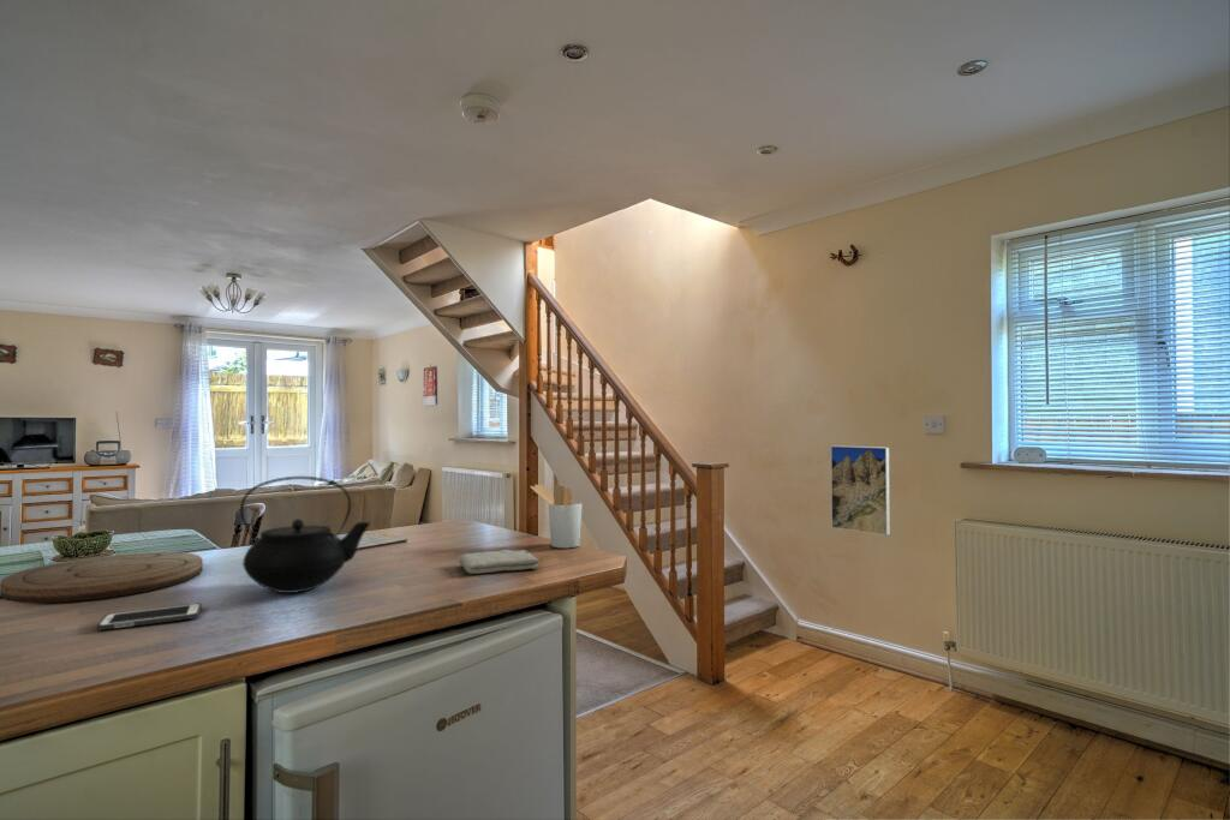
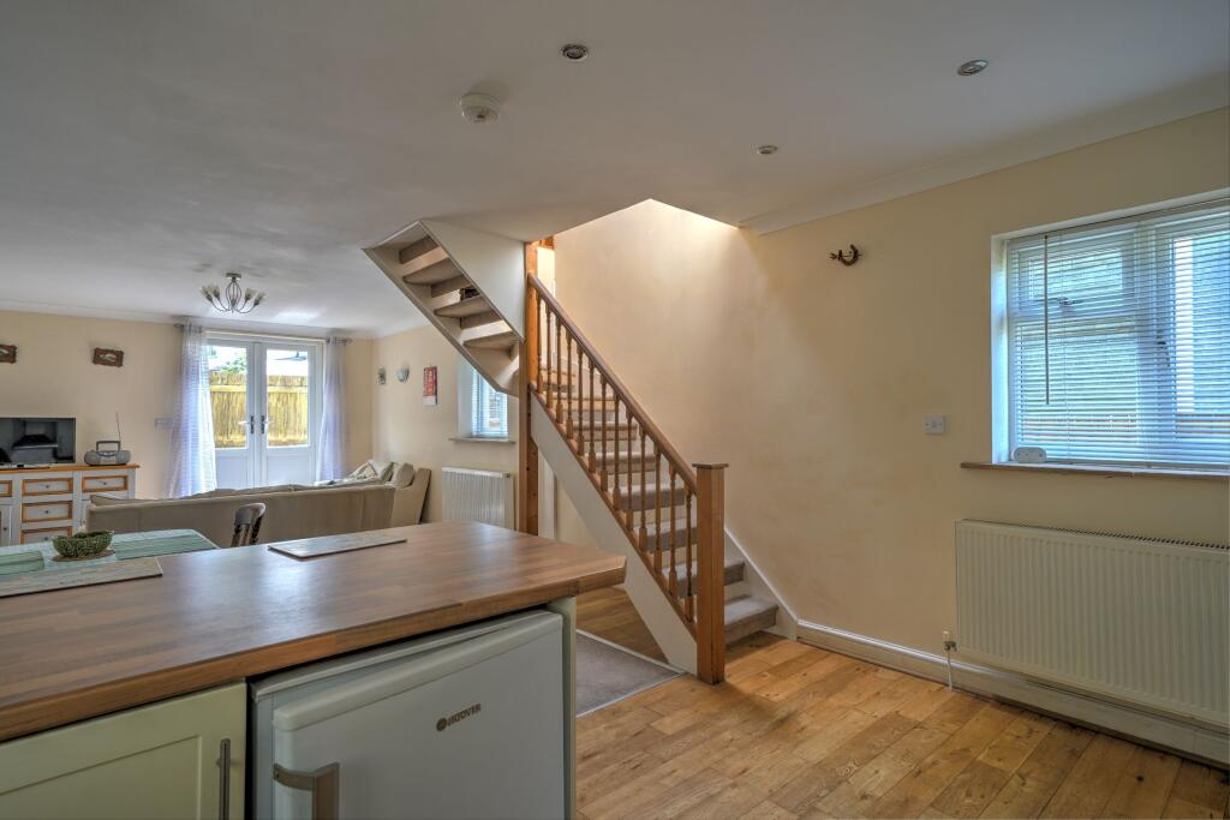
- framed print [830,444,891,537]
- utensil holder [530,483,584,549]
- cutting board [0,551,203,604]
- teapot [239,475,371,594]
- cell phone [96,603,203,632]
- washcloth [456,549,541,575]
